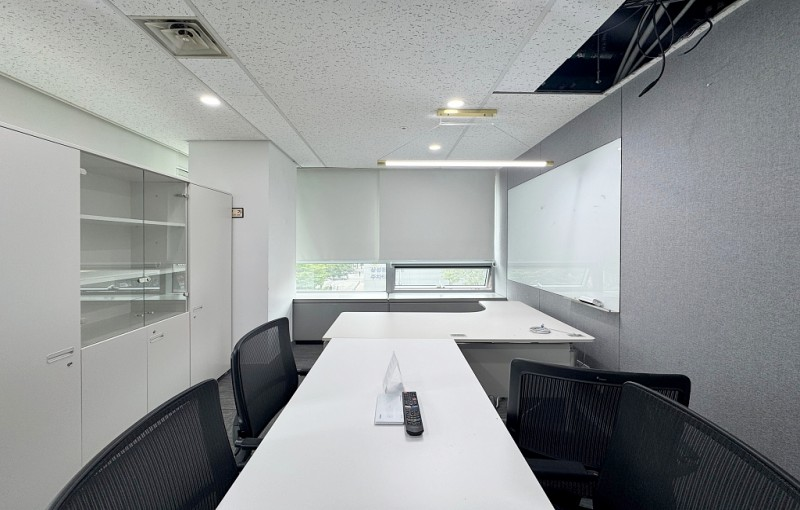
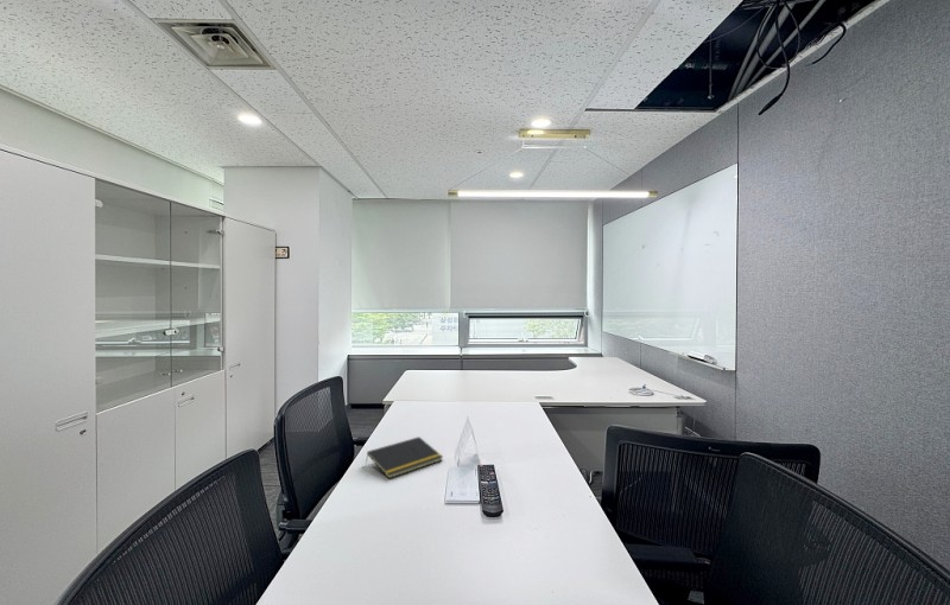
+ notepad [365,435,444,479]
